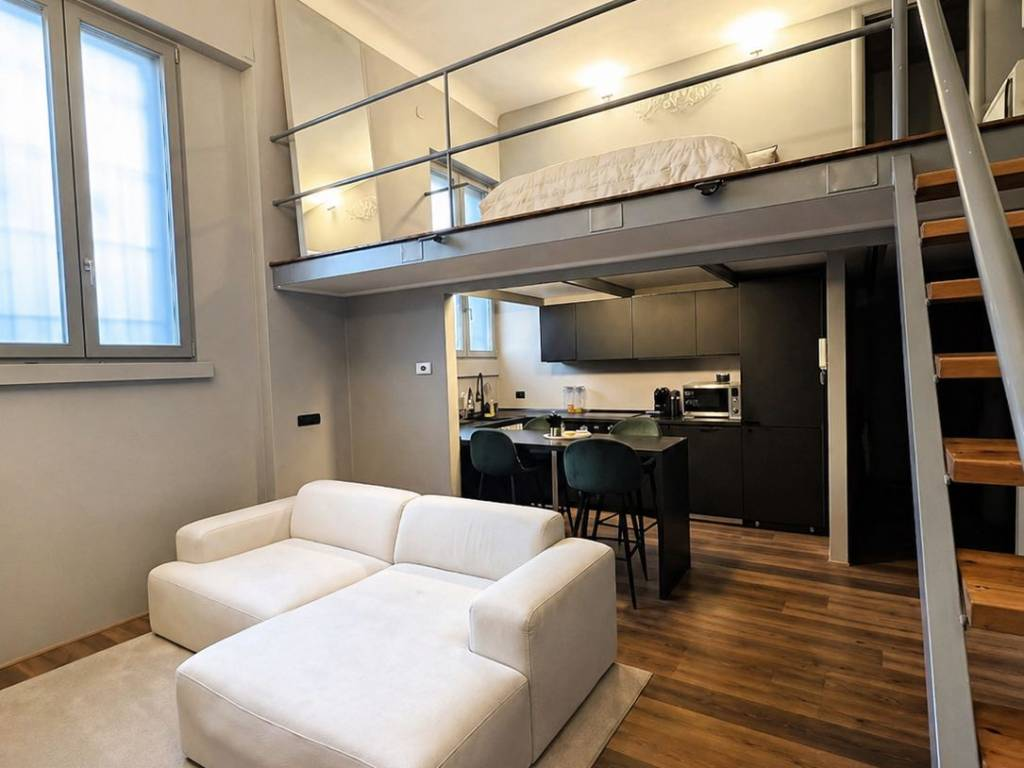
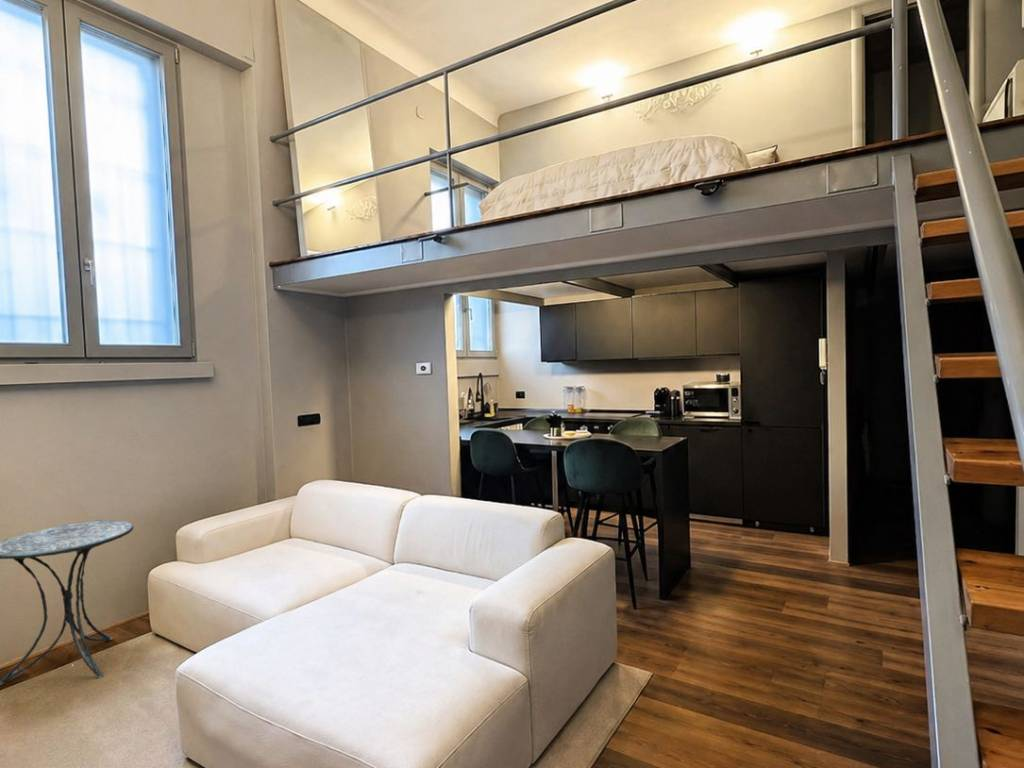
+ side table [0,519,134,687]
